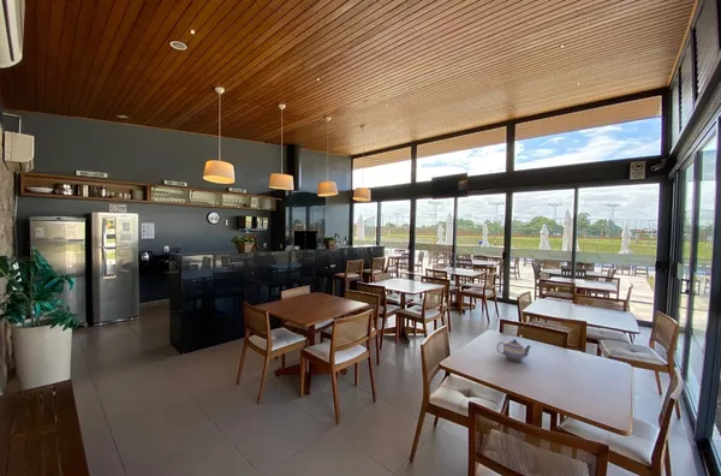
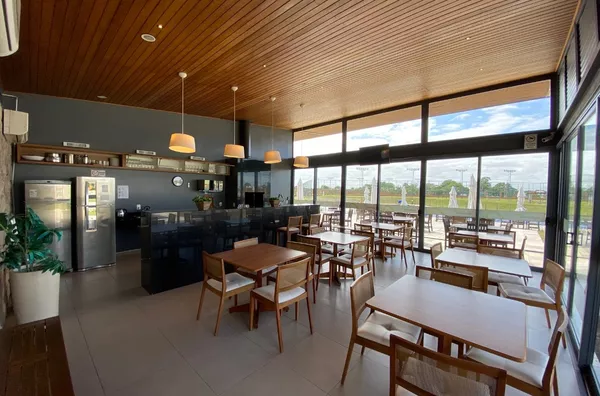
- teapot [496,338,532,362]
